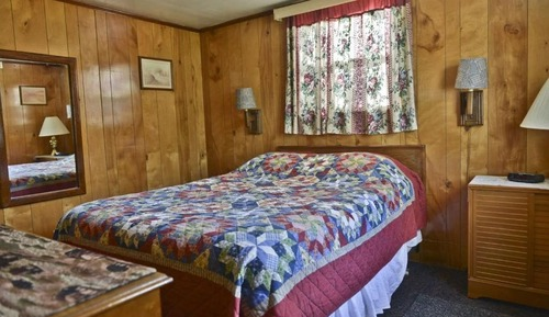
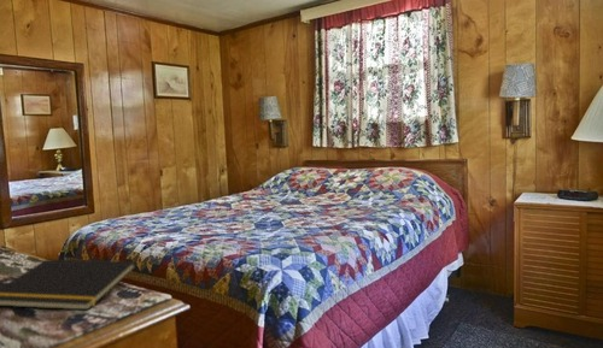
+ notepad [0,258,137,312]
